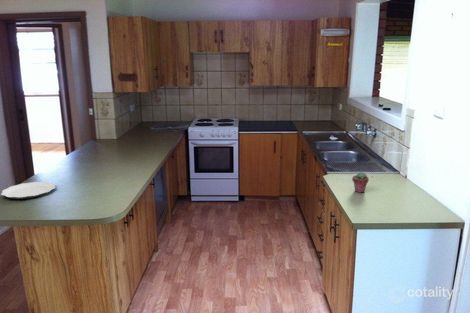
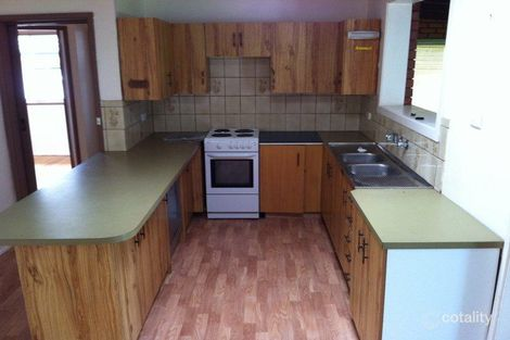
- potted succulent [351,171,370,194]
- plate [0,181,56,200]
